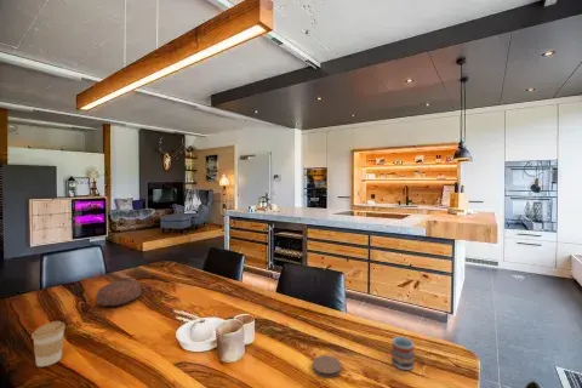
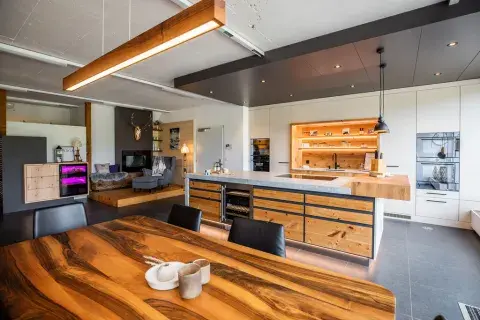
- coffee cup [30,320,67,367]
- coaster [312,354,342,378]
- decorative bowl [95,279,142,308]
- cup [390,336,415,371]
